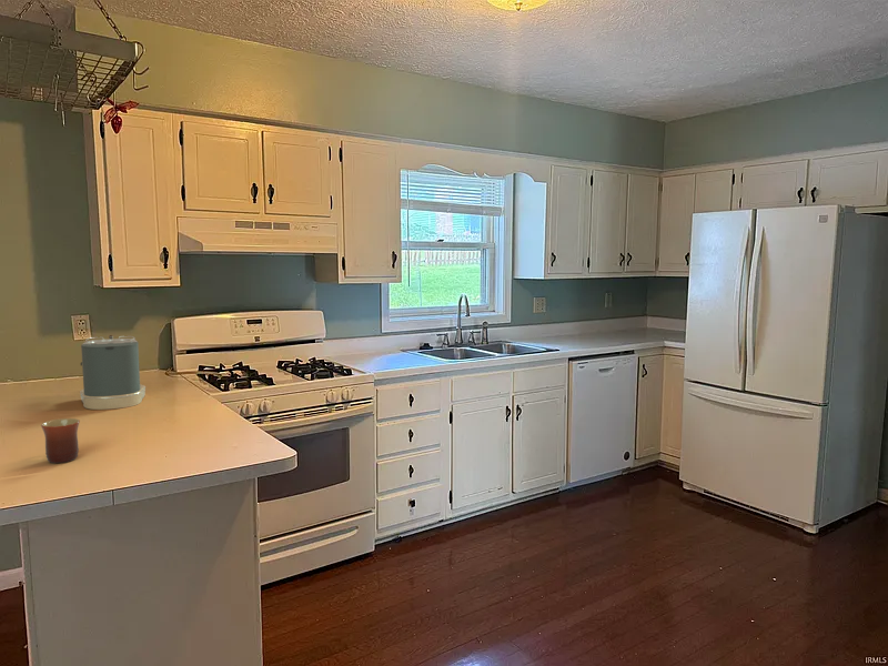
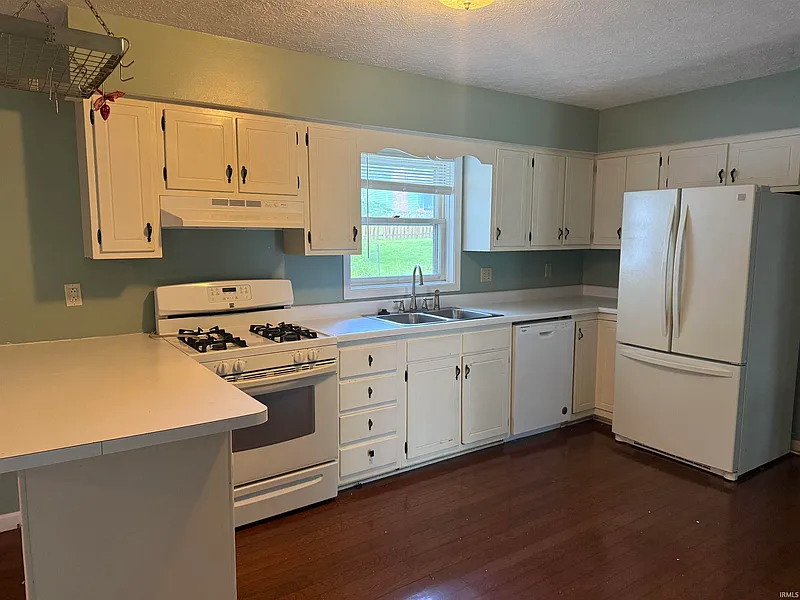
- coffee maker [79,334,147,411]
- mug [40,417,81,464]
